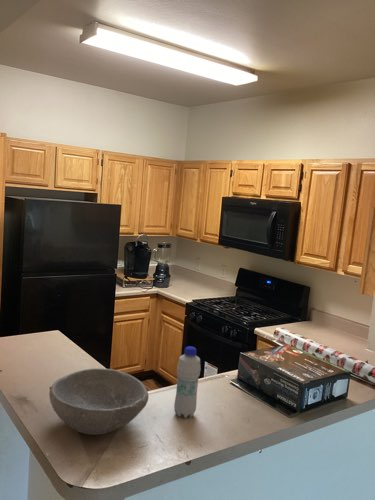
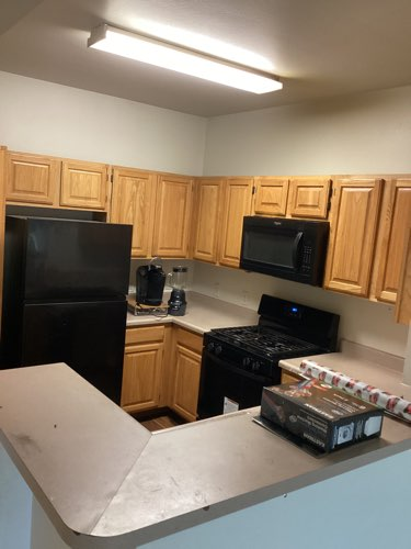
- bottle [173,345,202,419]
- bowl [48,368,149,436]
